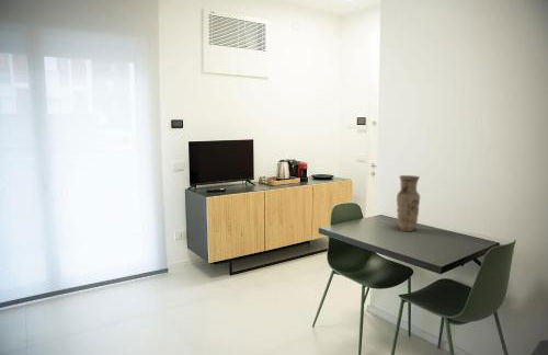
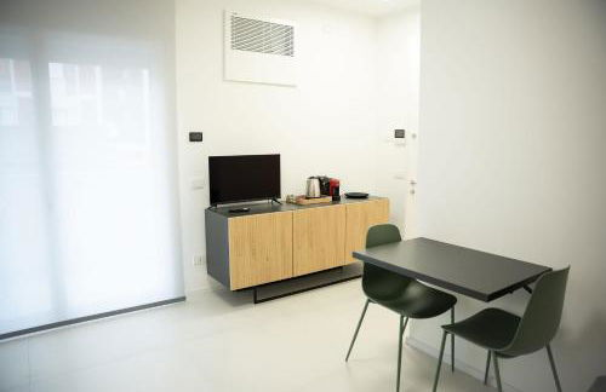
- vase [396,174,421,232]
